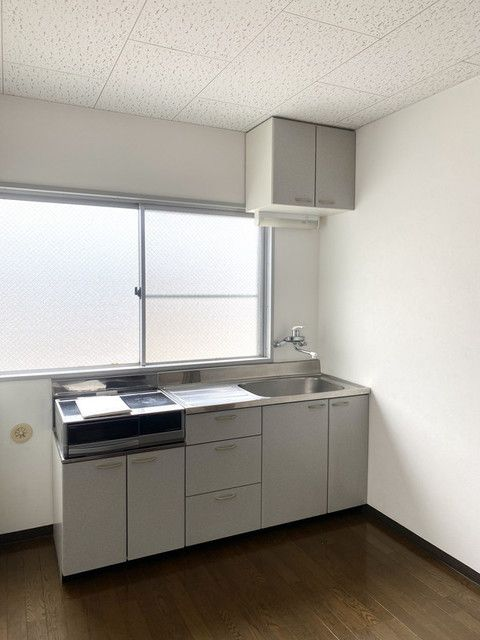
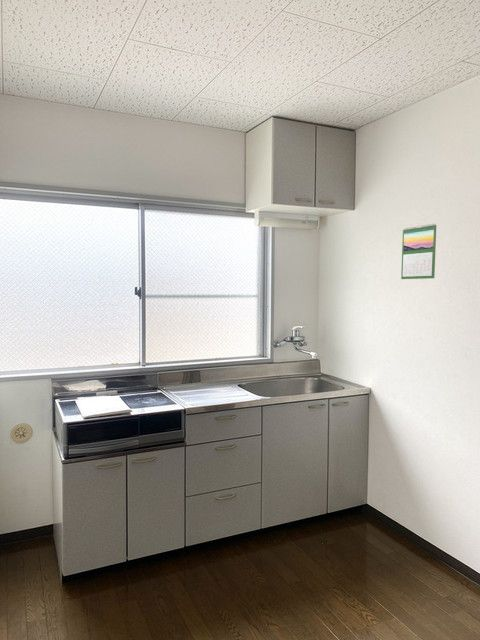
+ calendar [400,223,437,280]
